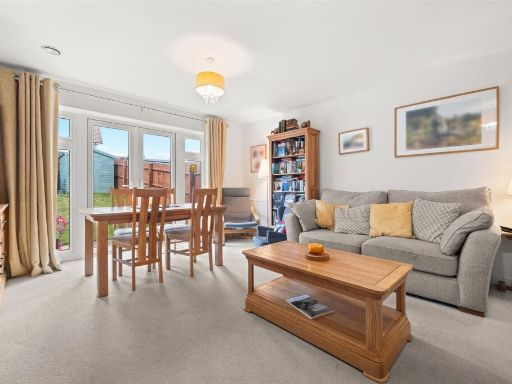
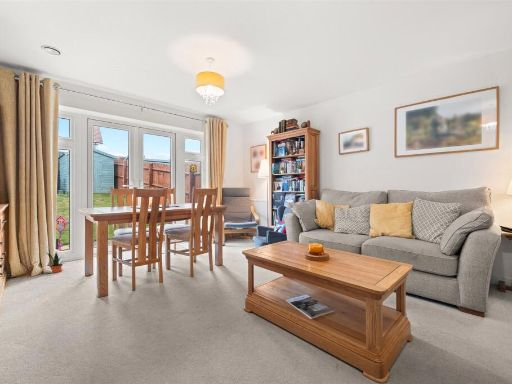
+ potted plant [46,251,64,274]
